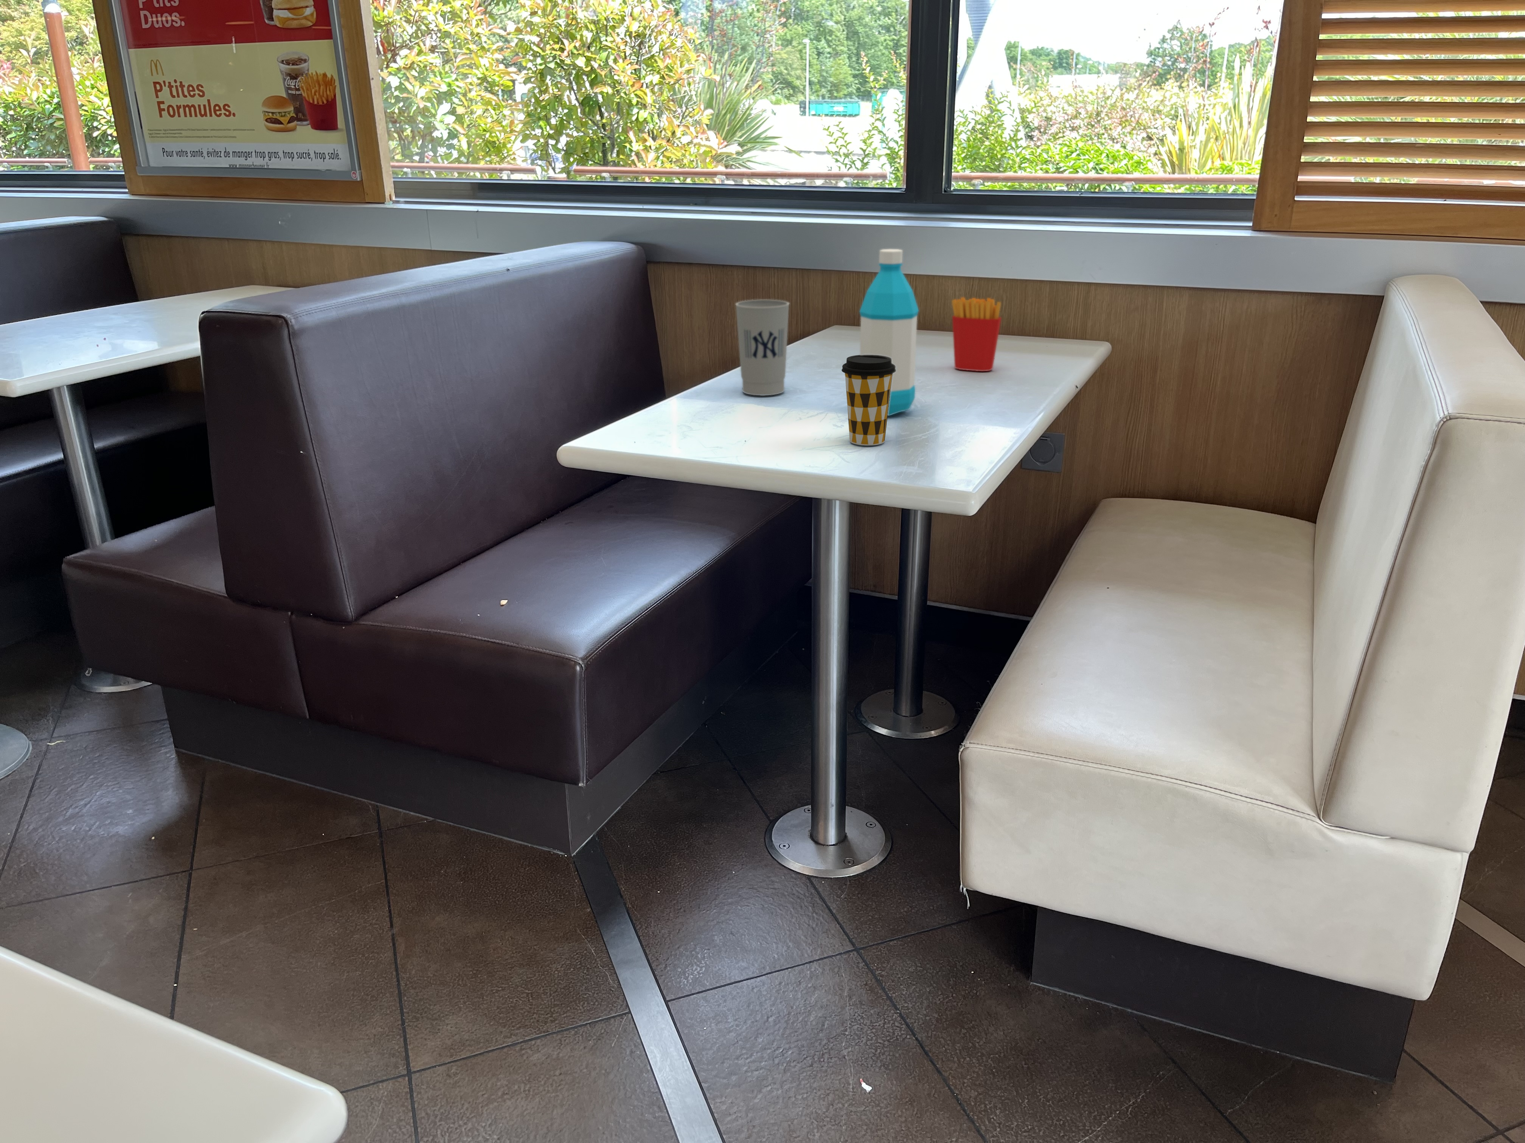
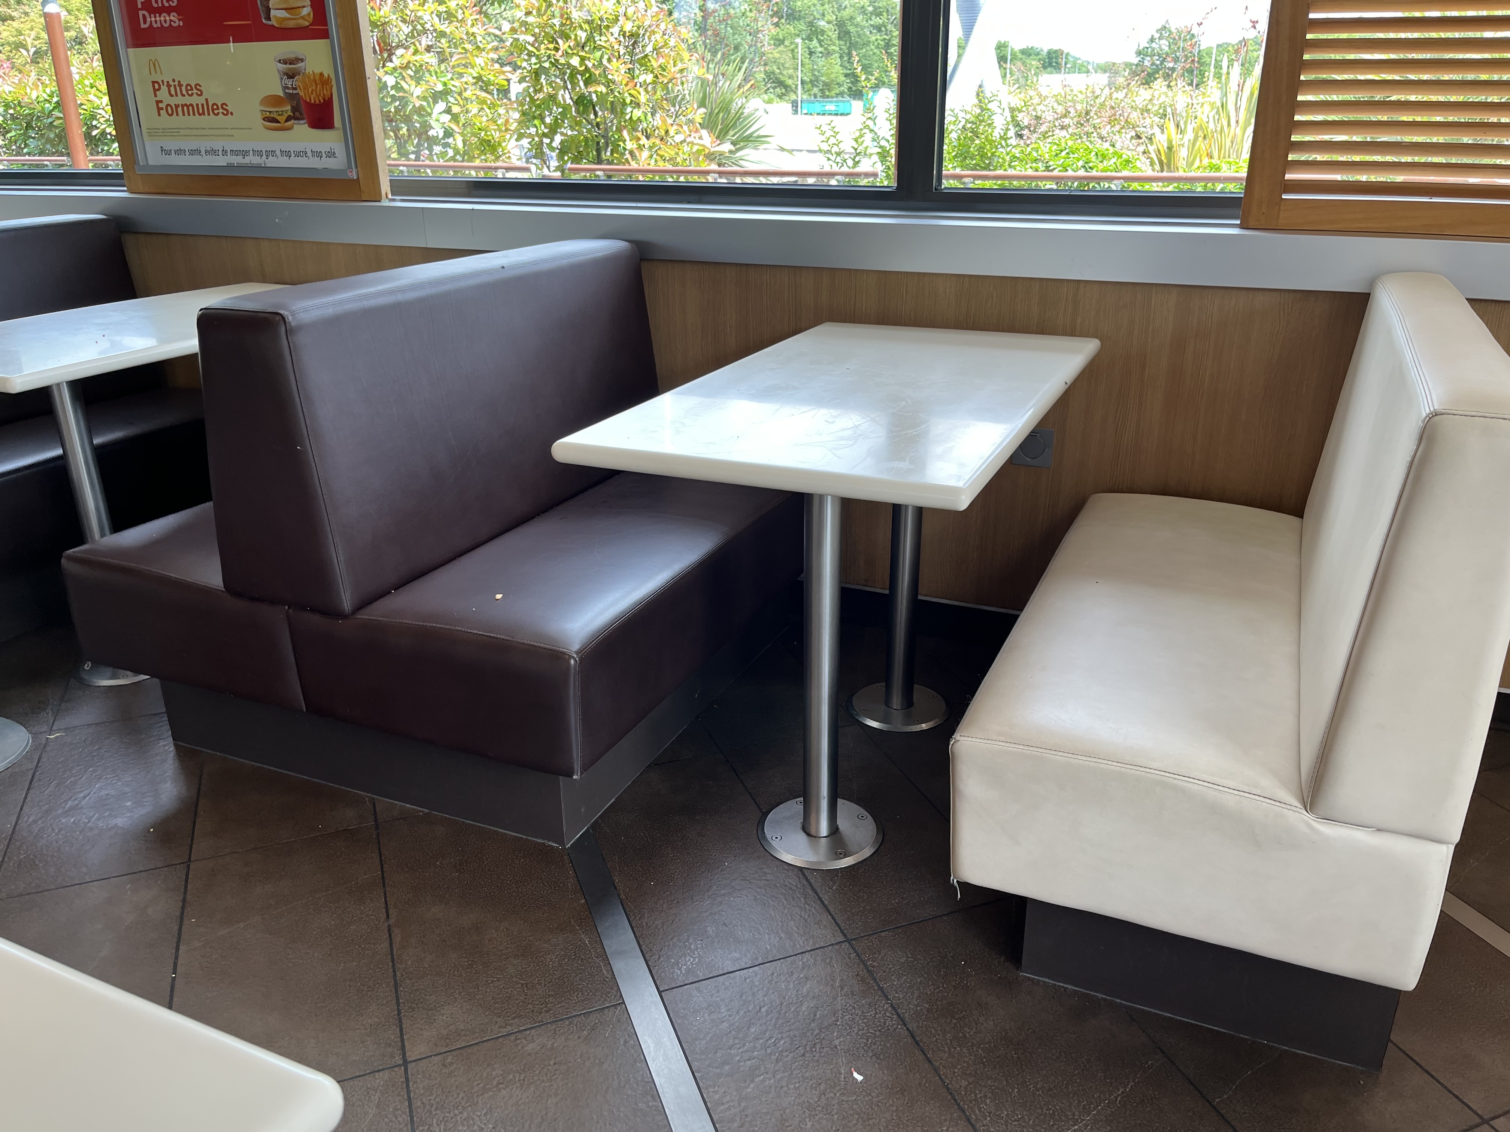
- coffee cup [842,354,896,445]
- cup [735,299,790,396]
- water bottle [859,249,919,417]
- french fries [951,297,1001,371]
